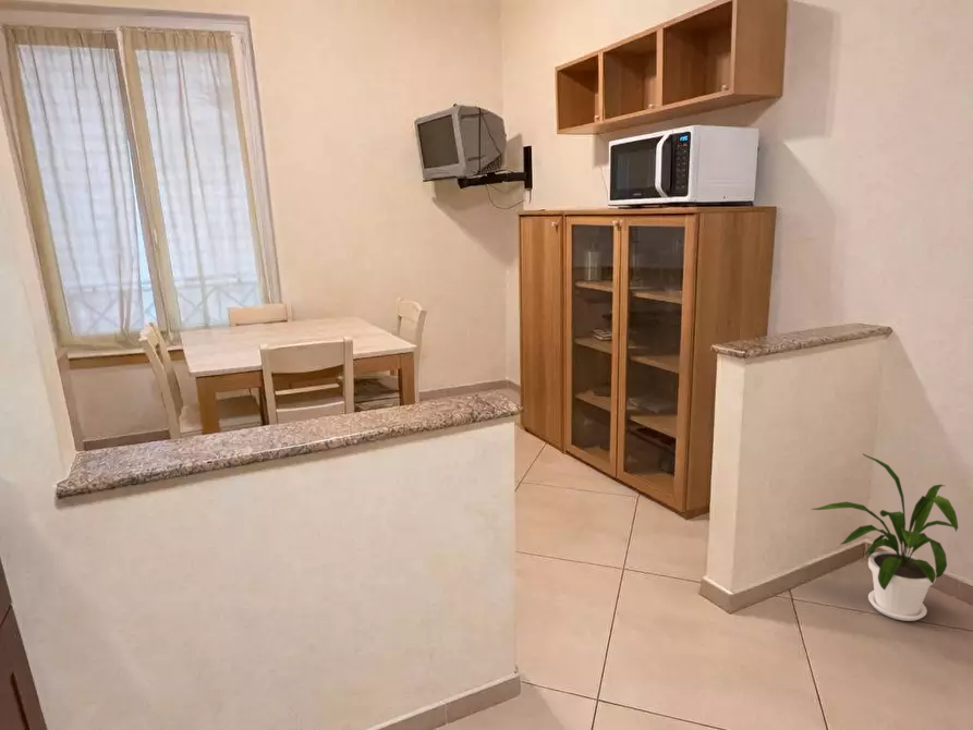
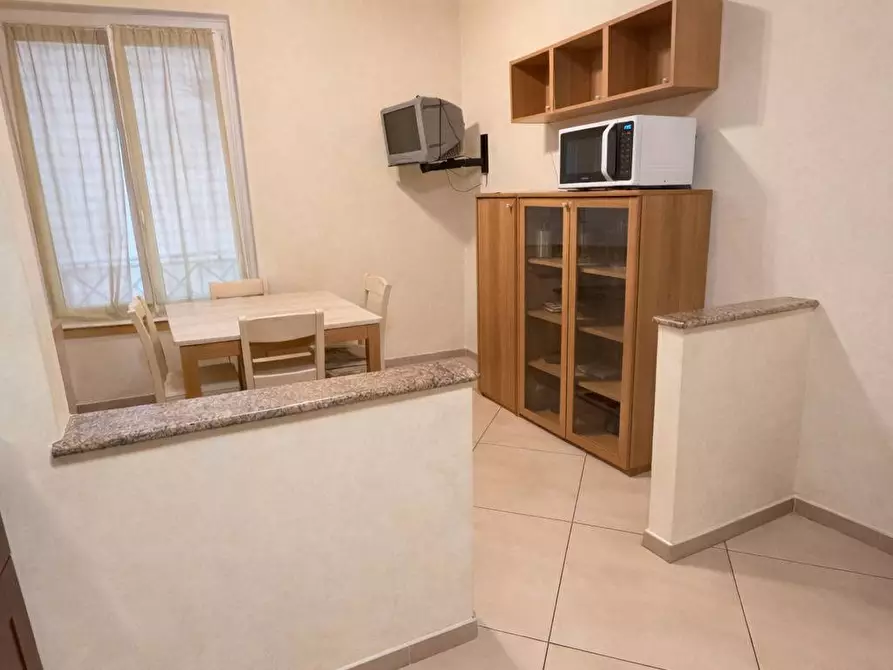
- house plant [811,452,959,622]
